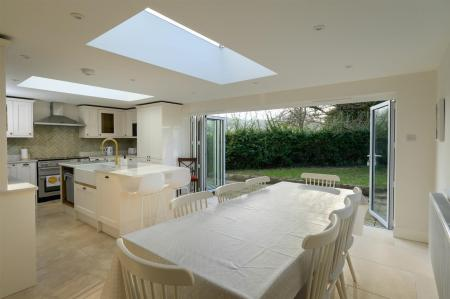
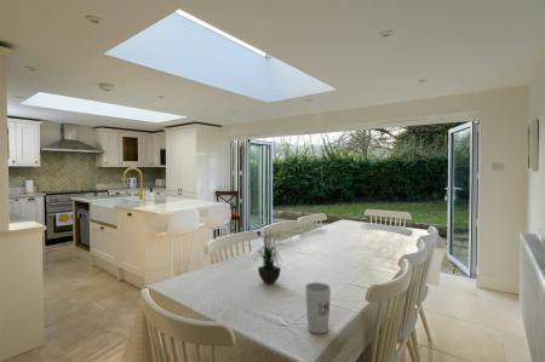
+ potted plant [252,222,283,286]
+ cup [304,281,332,334]
